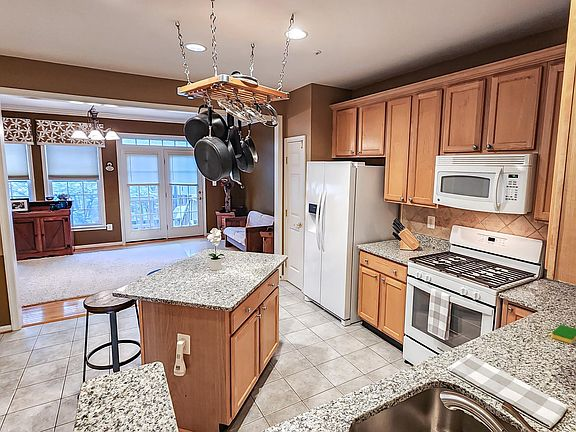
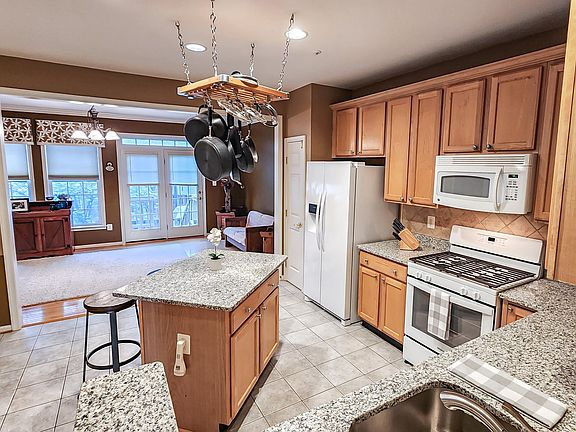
- dish sponge [551,324,576,344]
